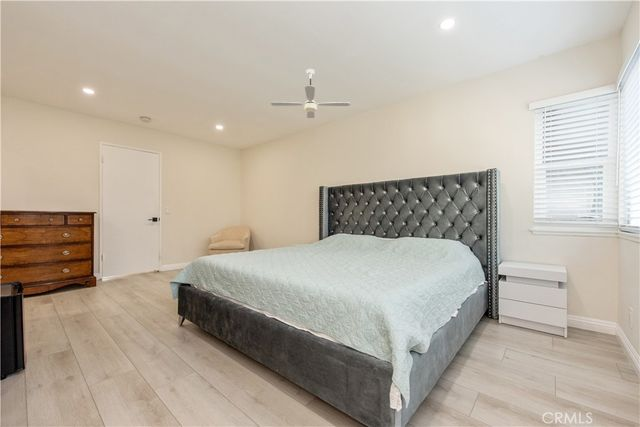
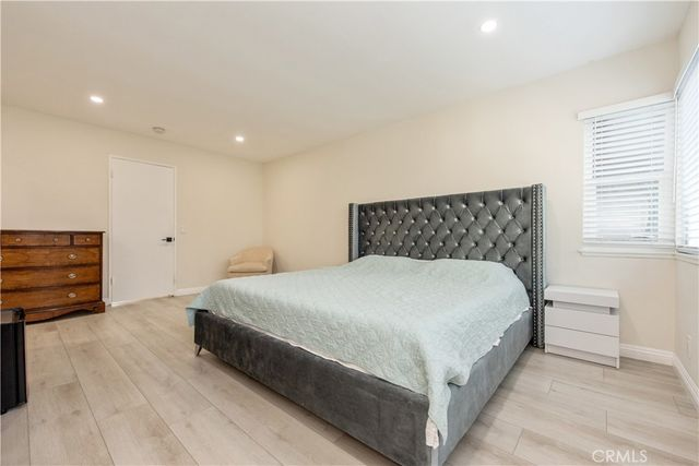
- ceiling fan [270,68,351,119]
